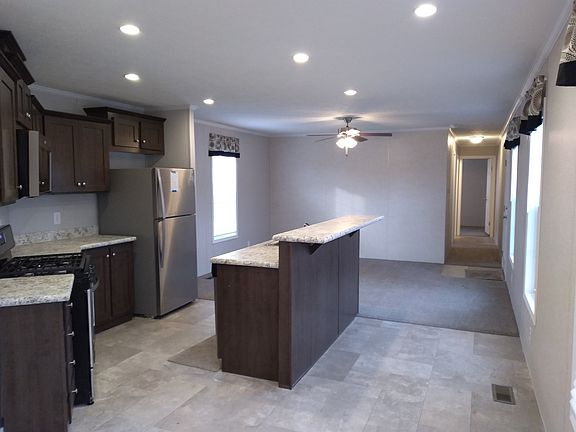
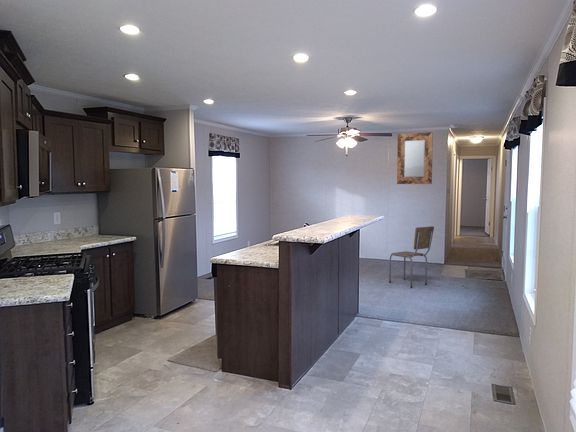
+ home mirror [396,131,434,185]
+ dining chair [388,225,435,289]
